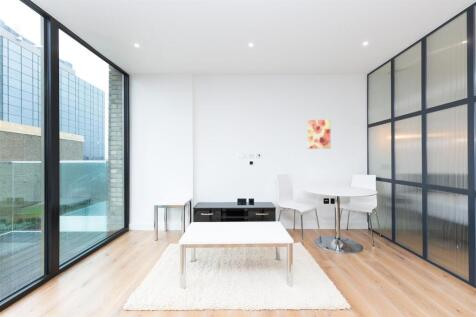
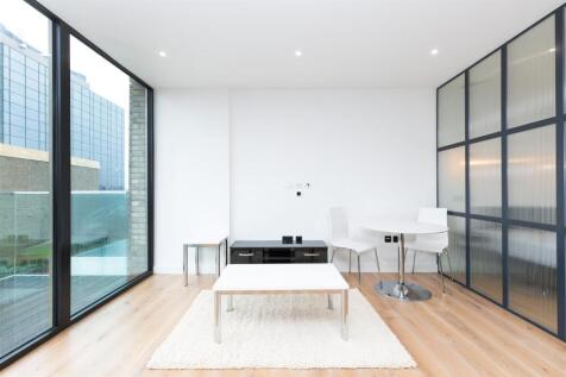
- wall art [306,119,332,150]
